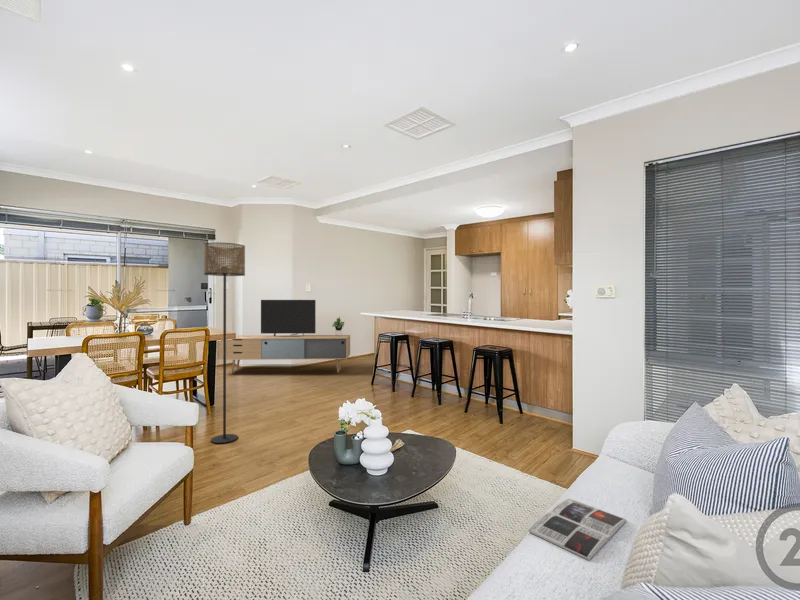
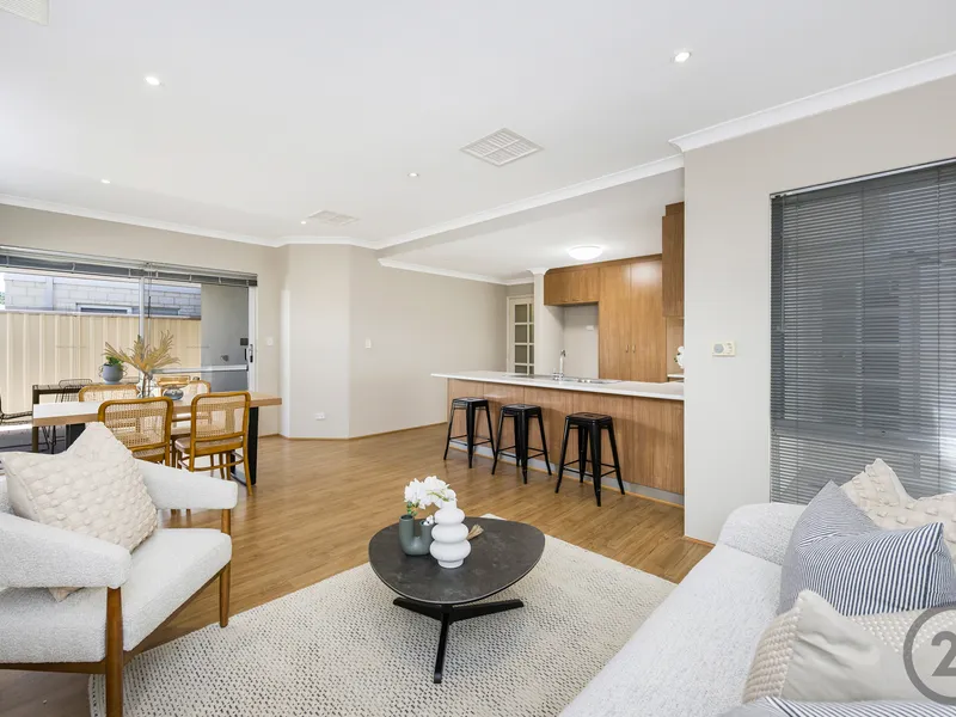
- floor lamp [203,241,246,444]
- media console [216,299,351,374]
- magazine [527,498,628,561]
